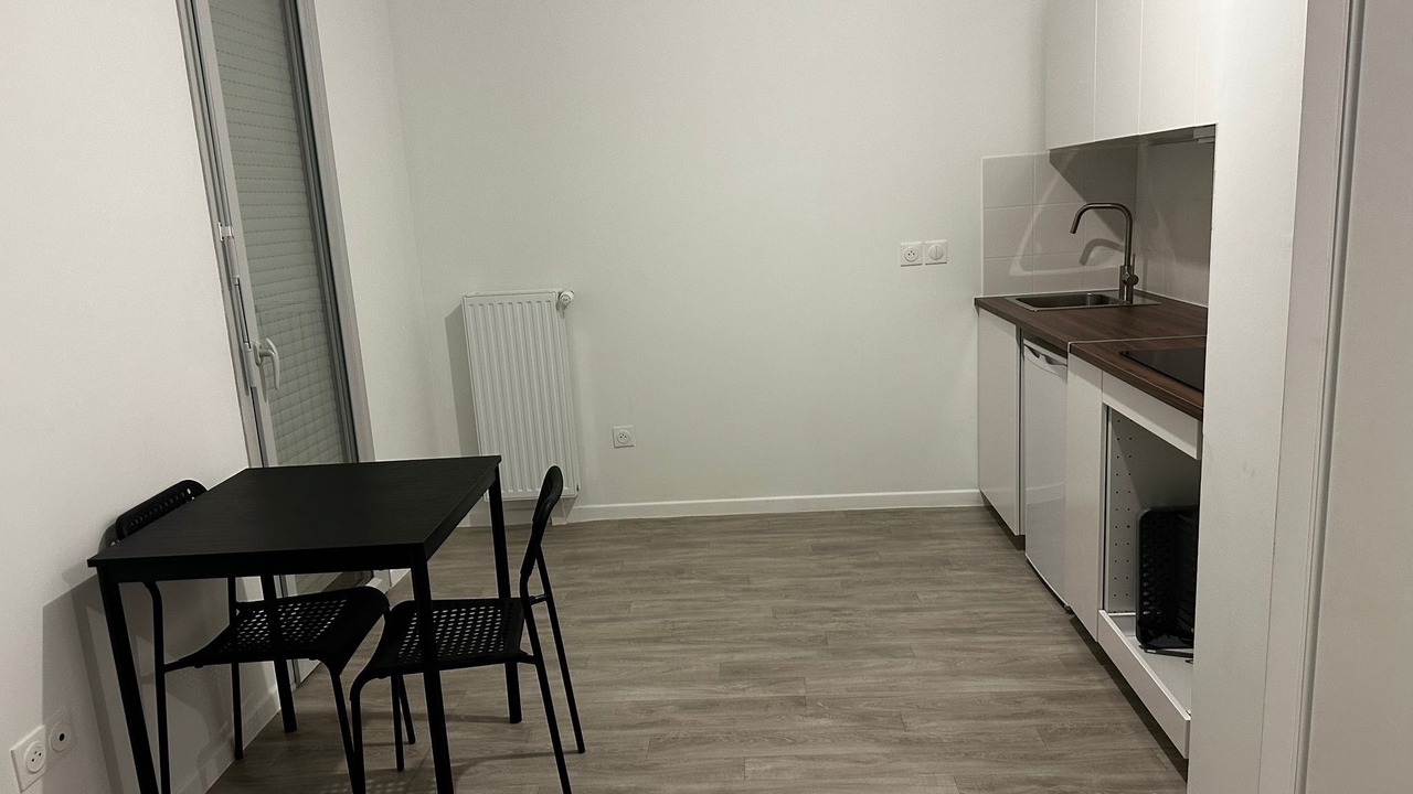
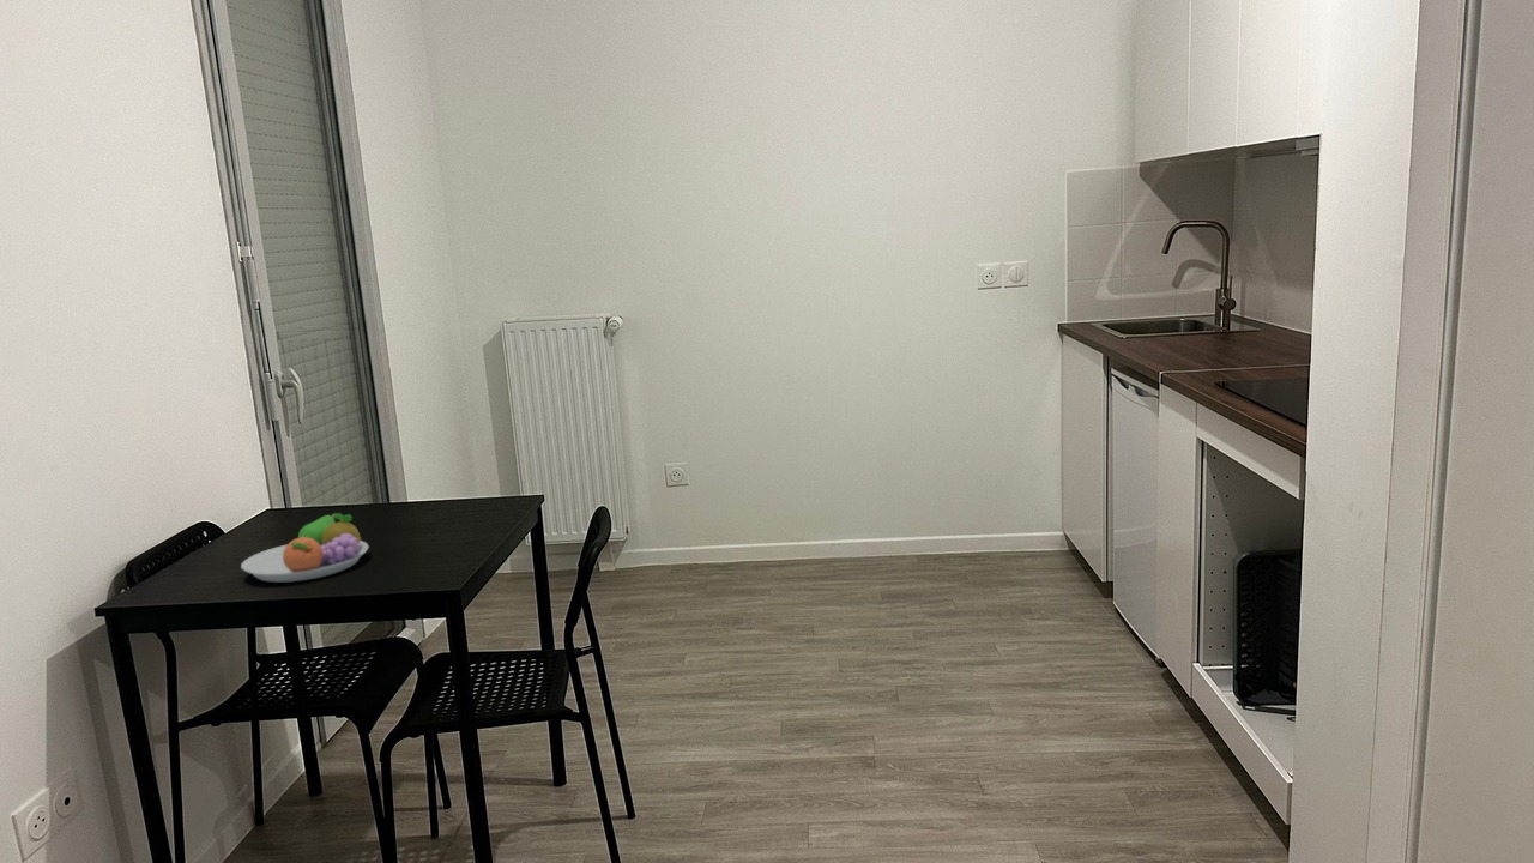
+ fruit bowl [240,512,370,584]
